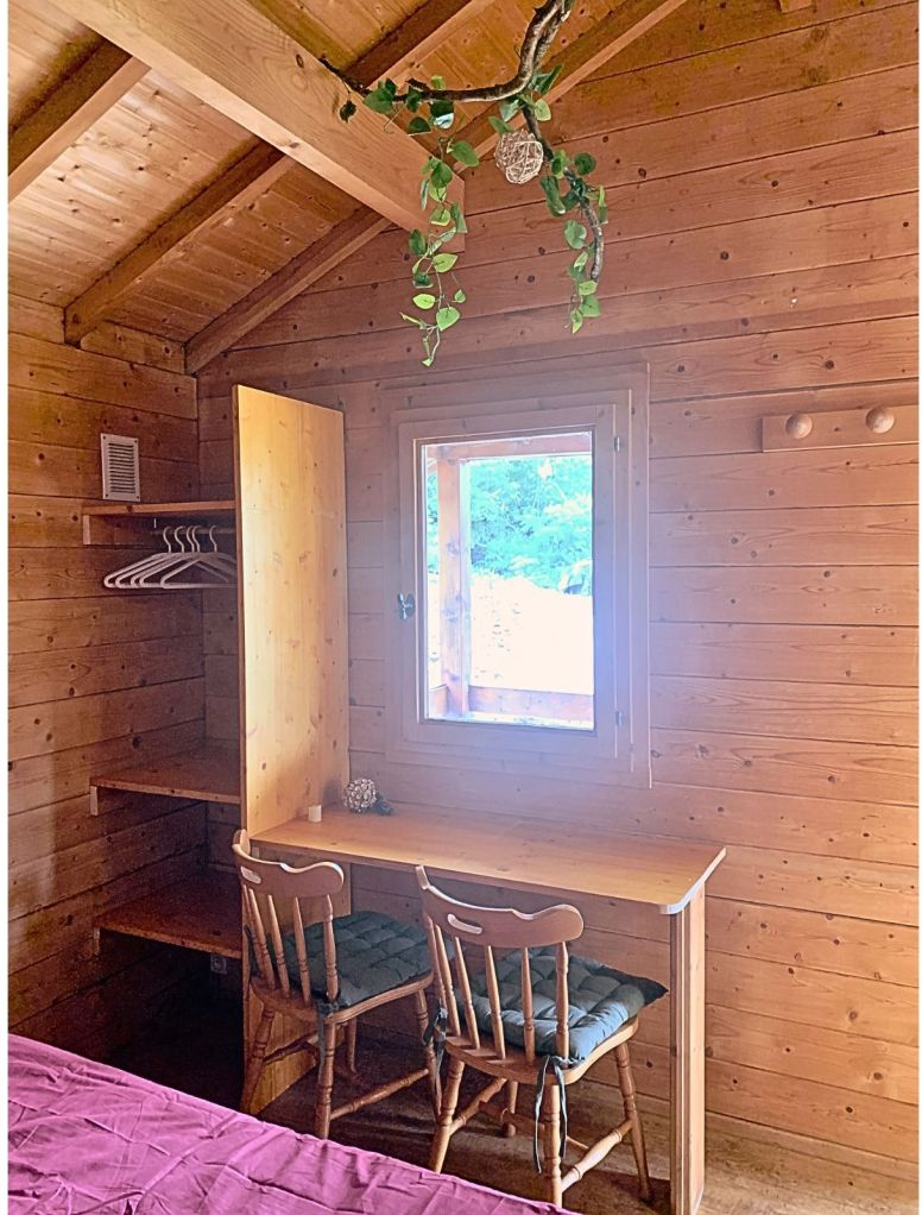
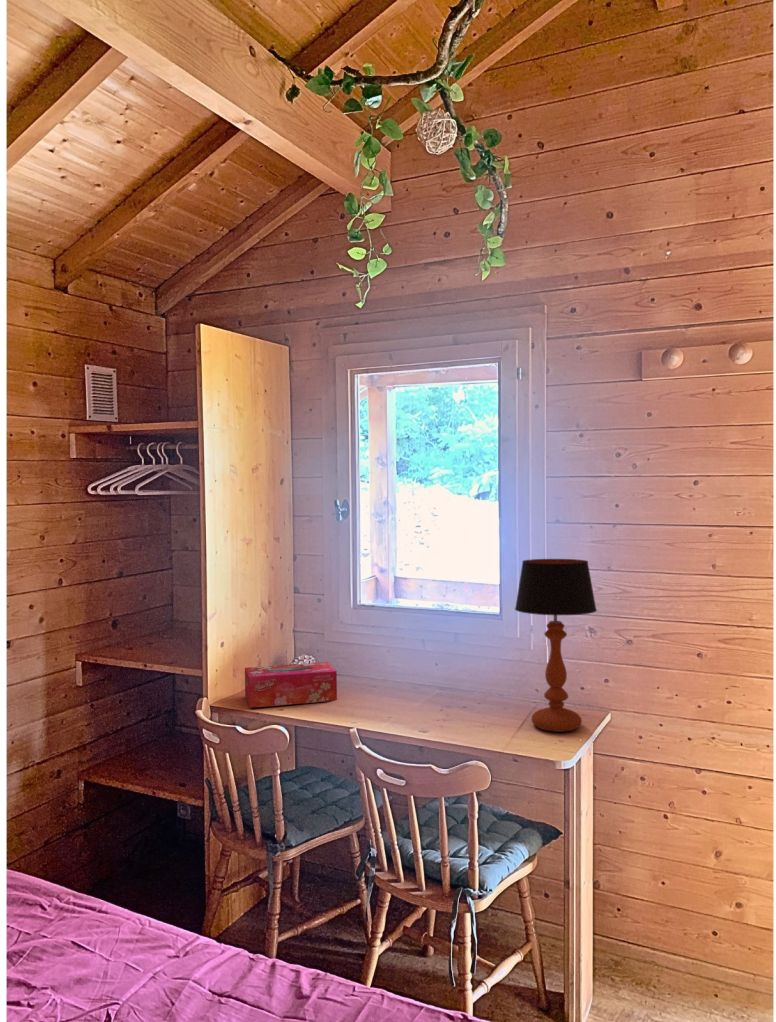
+ tissue box [244,661,338,709]
+ table lamp [514,558,598,733]
